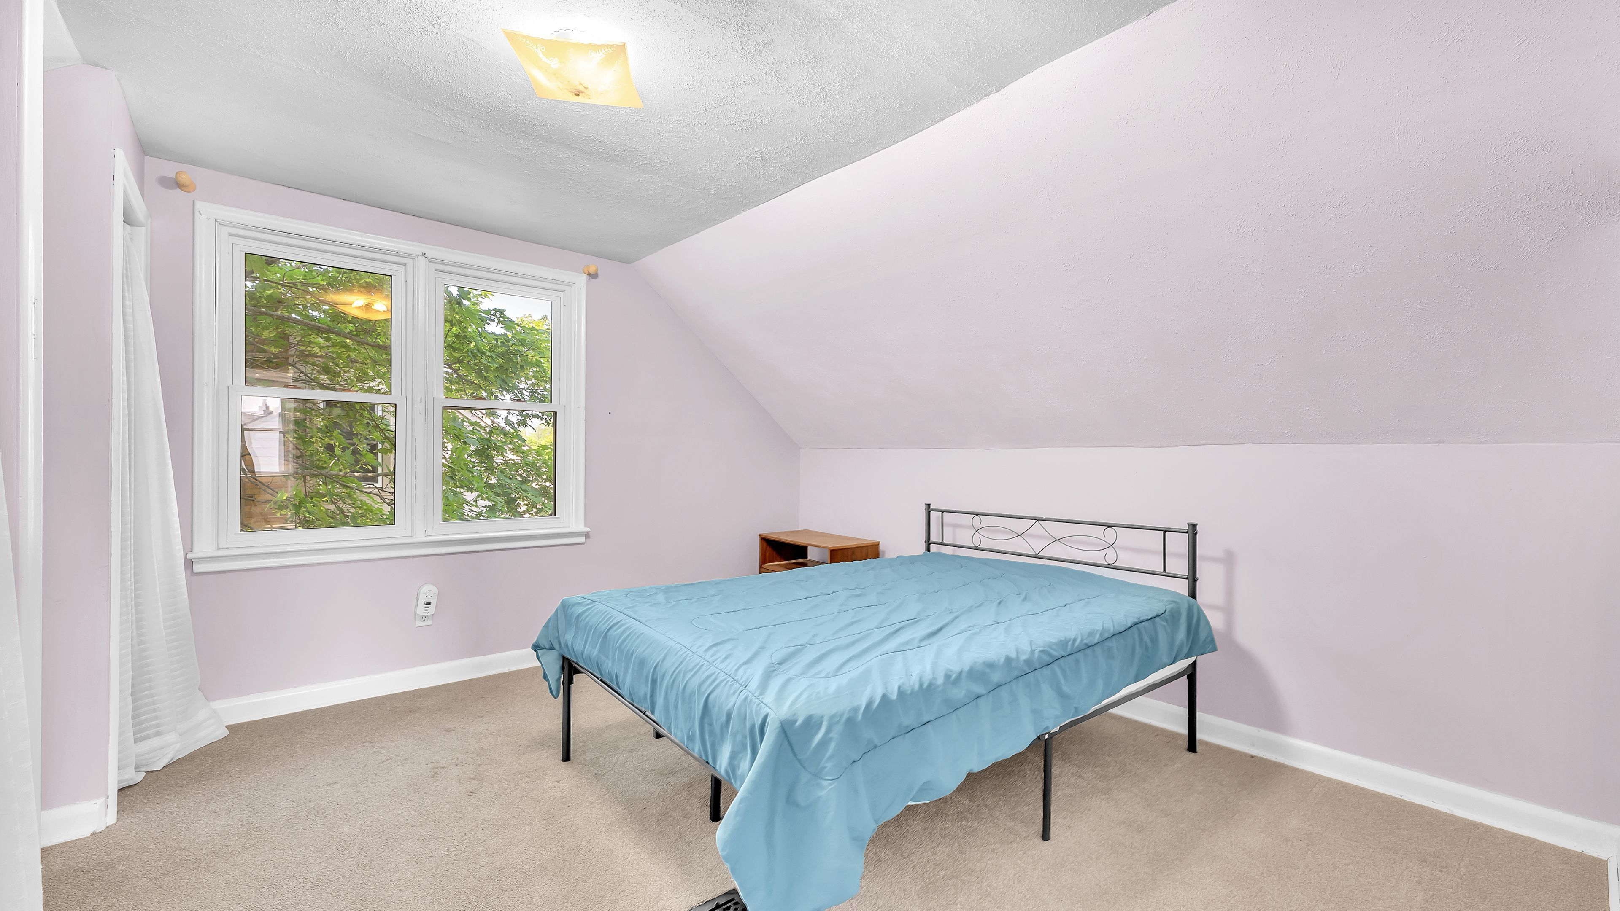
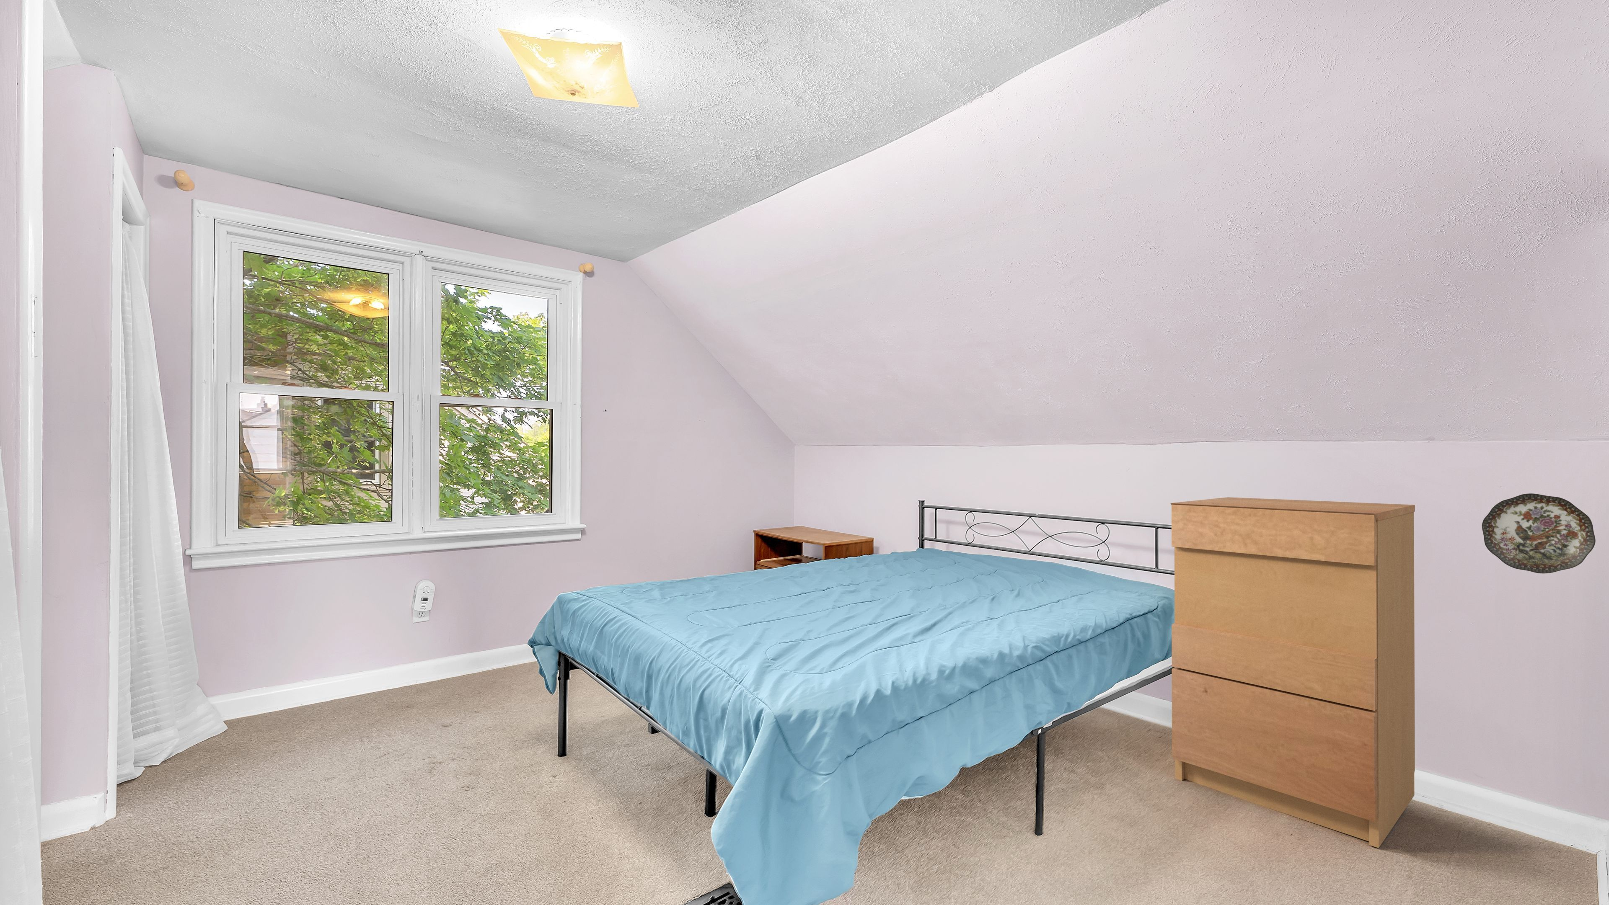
+ decorative plate [1482,493,1596,573]
+ cabinet [1170,496,1416,849]
